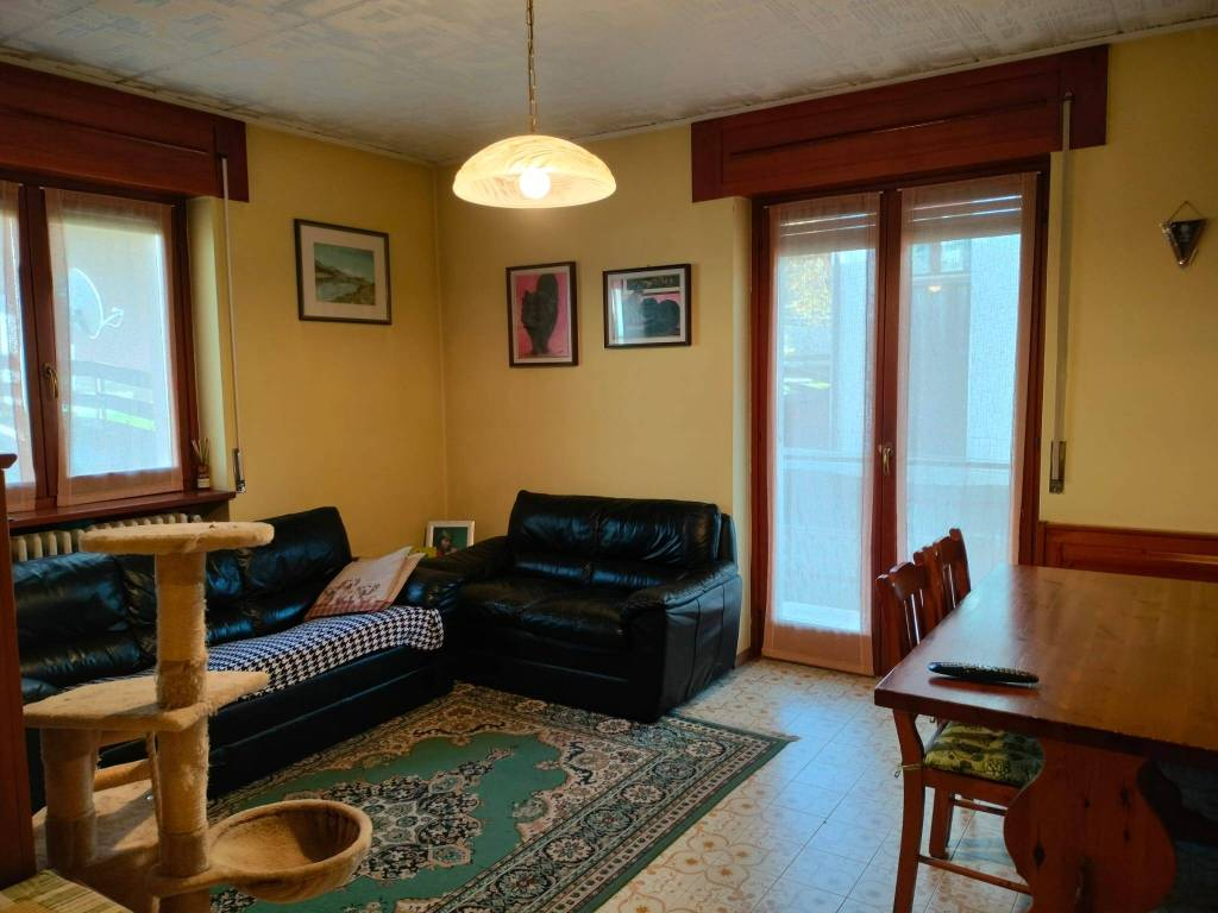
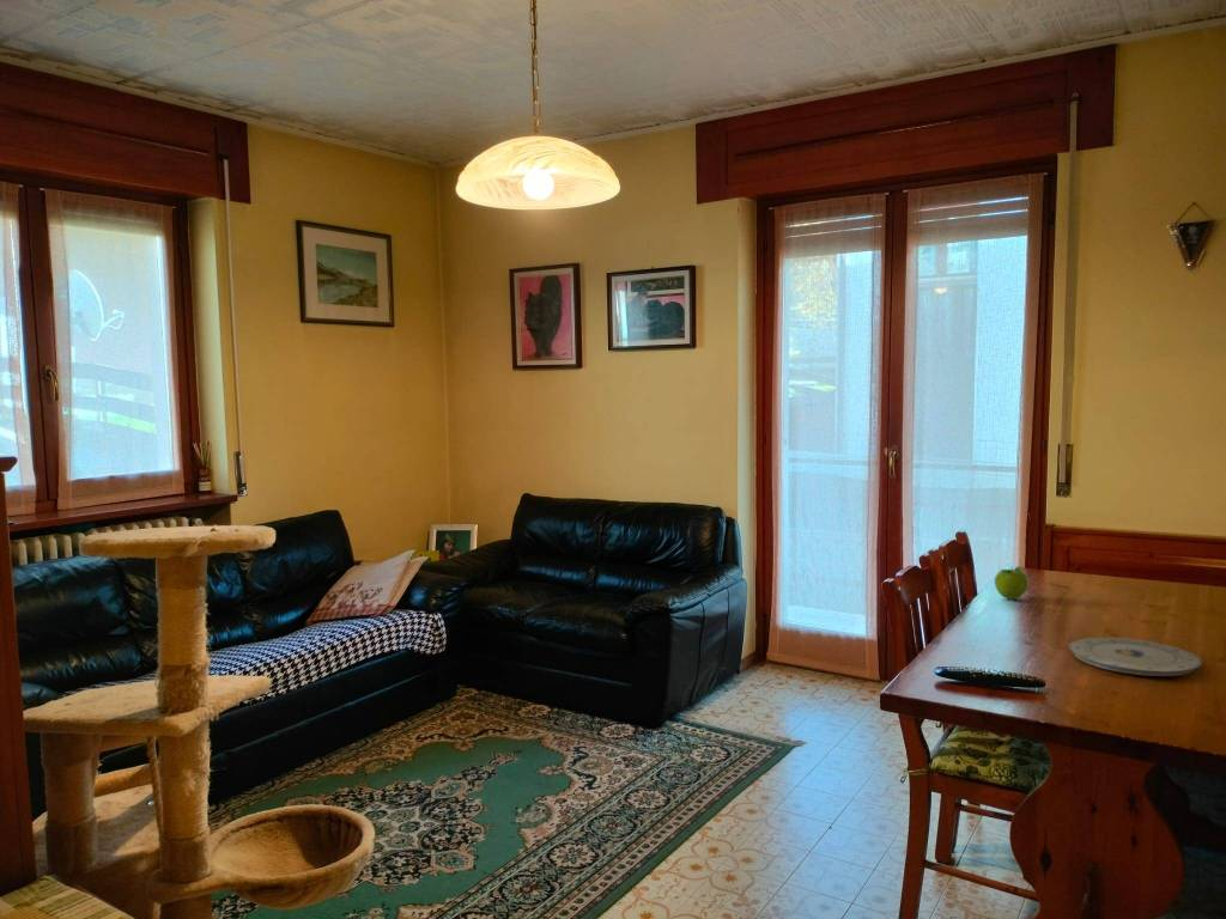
+ fruit [994,565,1030,601]
+ plate [1068,637,1203,677]
